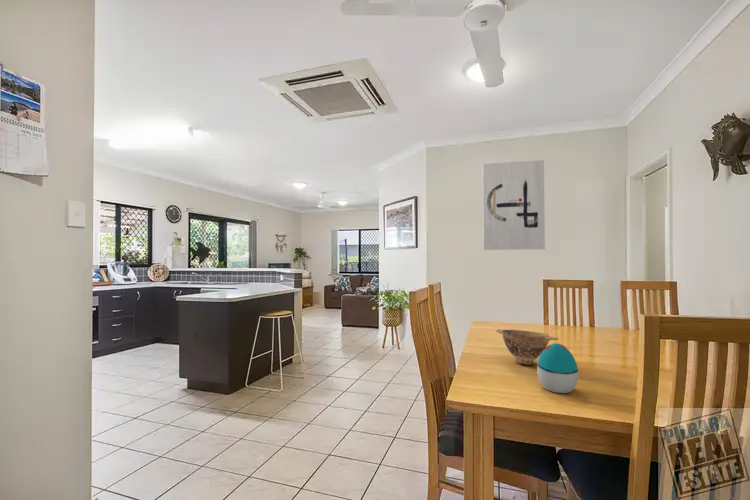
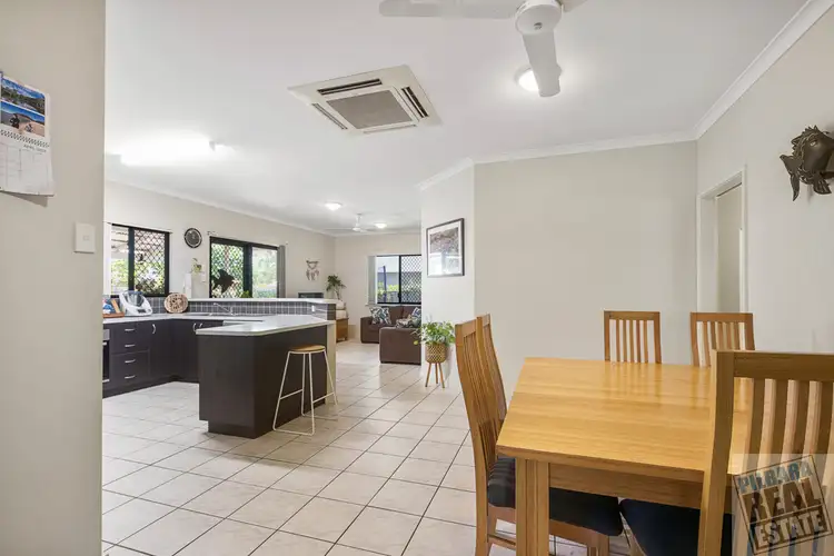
- bowl [495,328,559,366]
- wall art [482,159,546,251]
- decorative egg [536,342,579,394]
